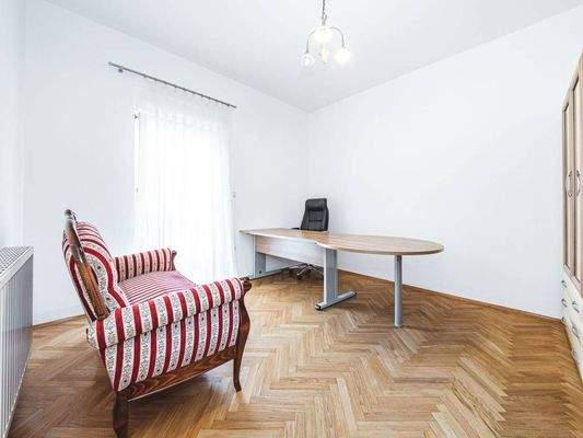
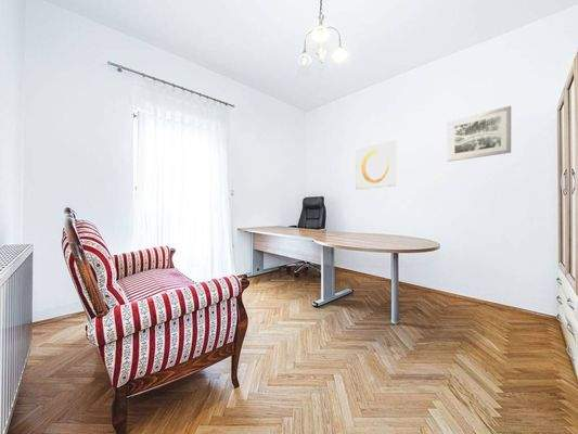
+ wall art [355,139,398,190]
+ wall art [446,105,512,163]
